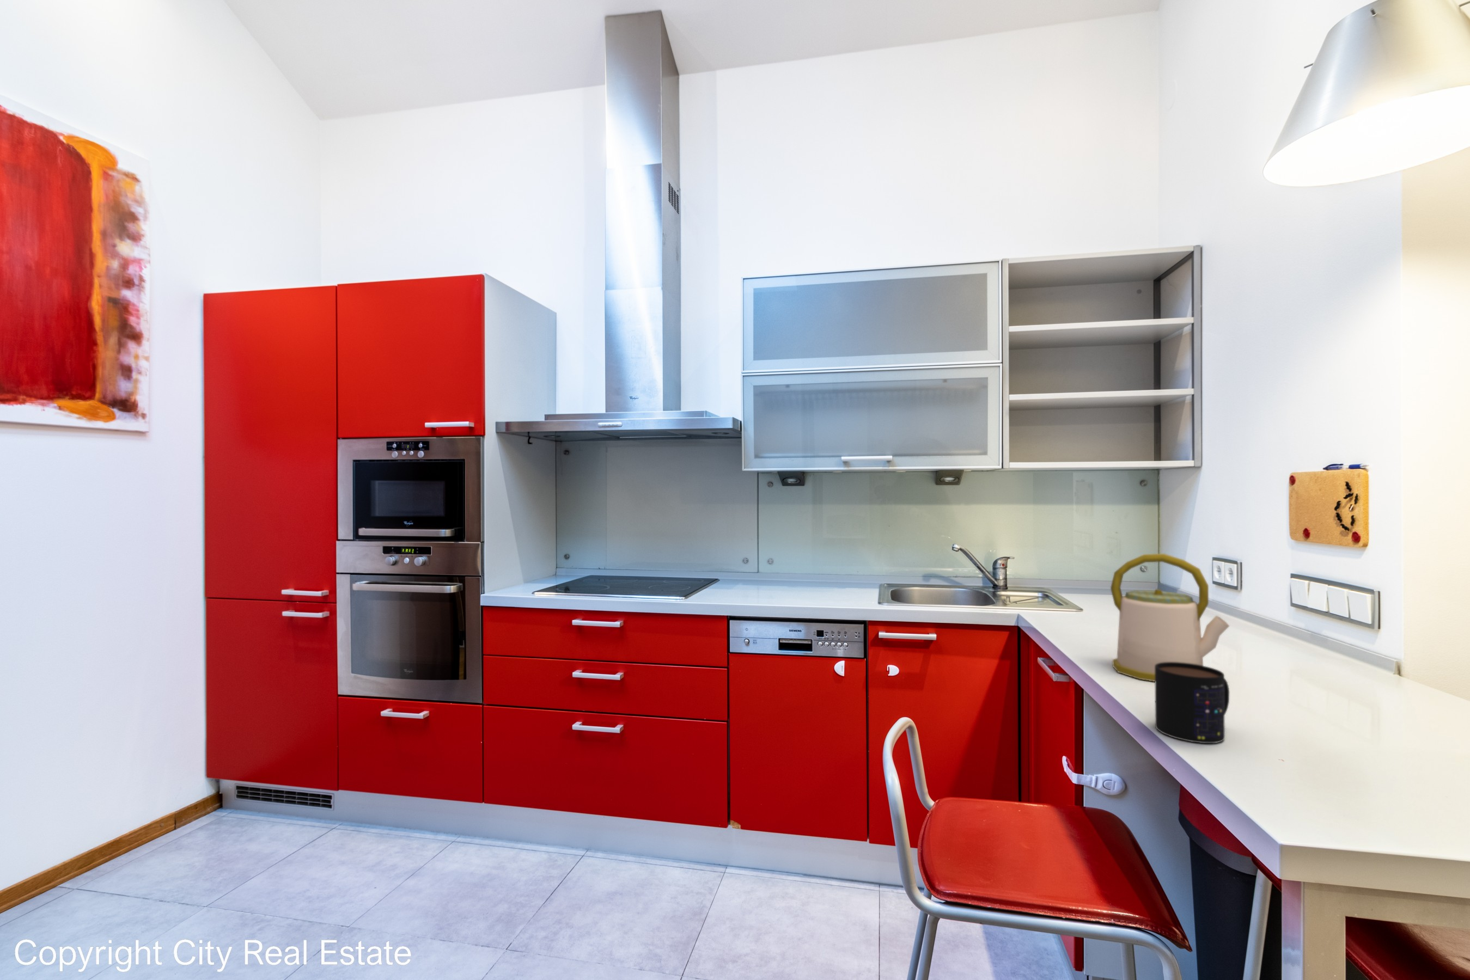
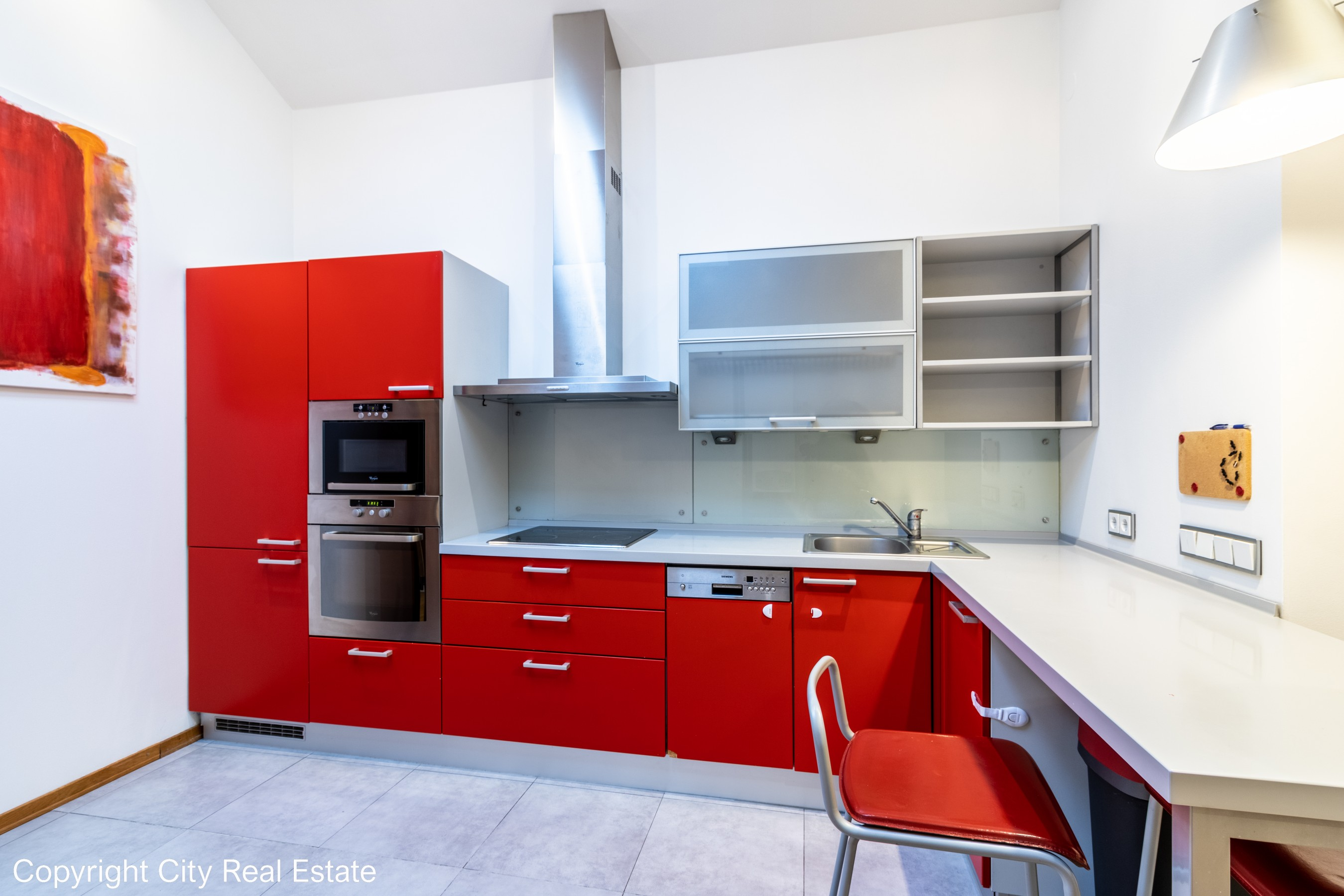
- mug [1155,662,1229,744]
- kettle [1110,553,1230,682]
